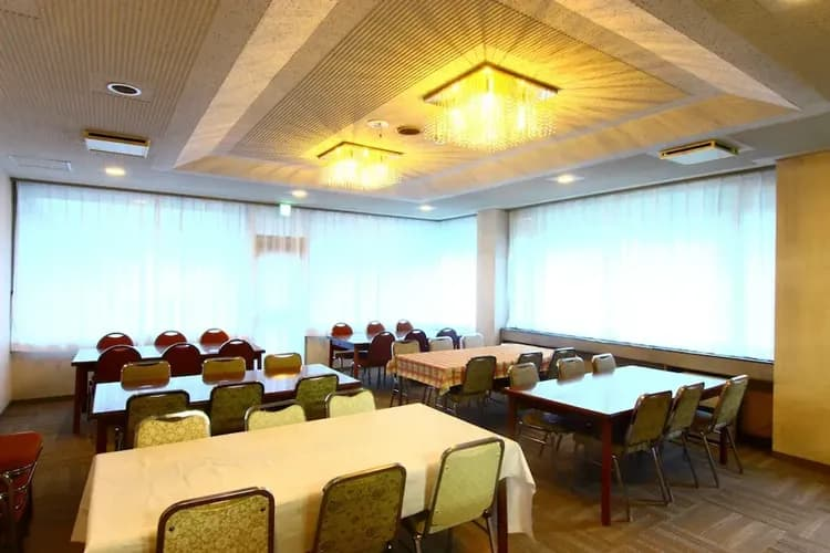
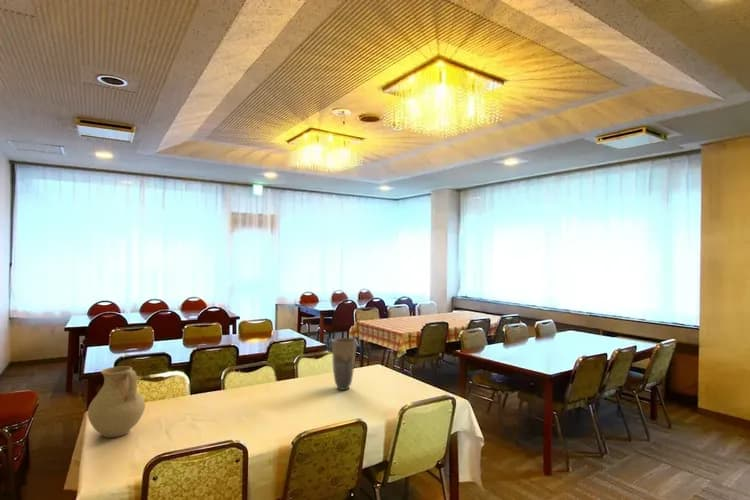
+ pitcher [86,365,146,439]
+ vase [331,337,358,391]
